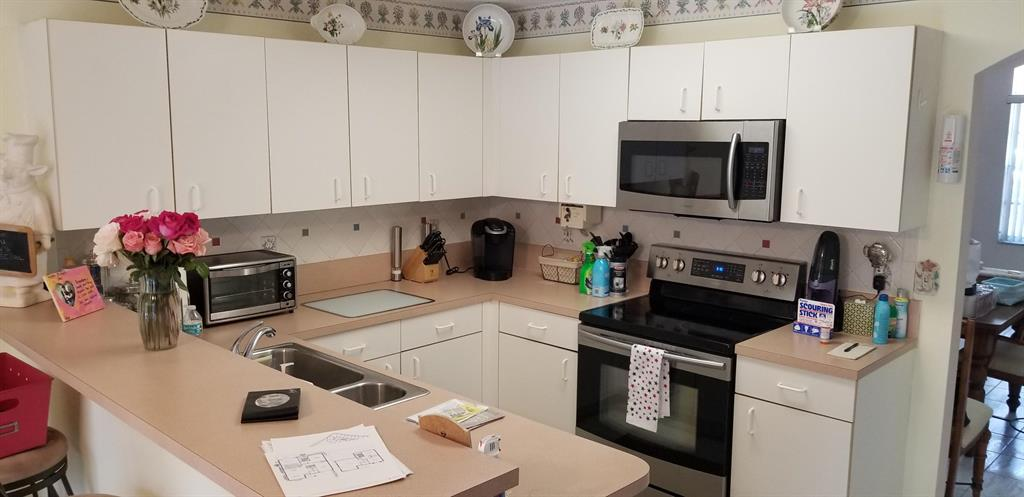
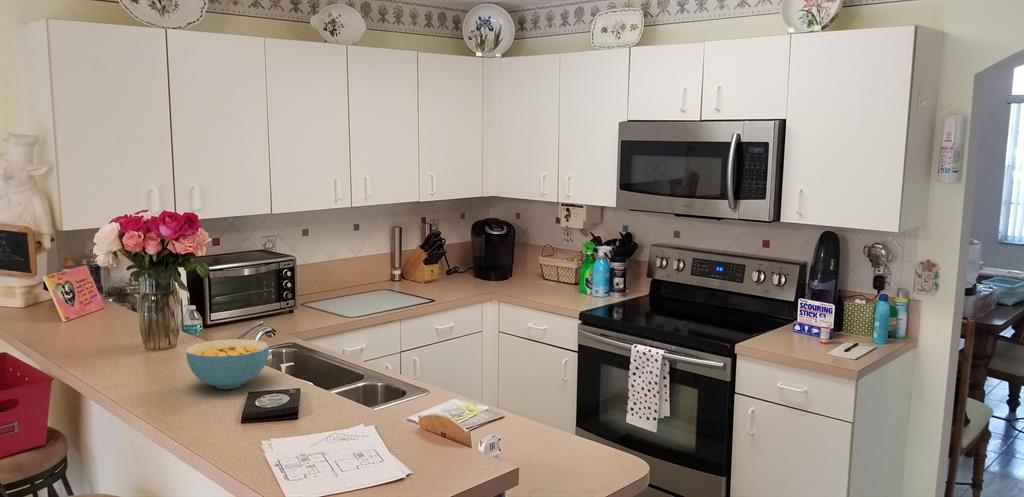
+ cereal bowl [184,338,270,390]
